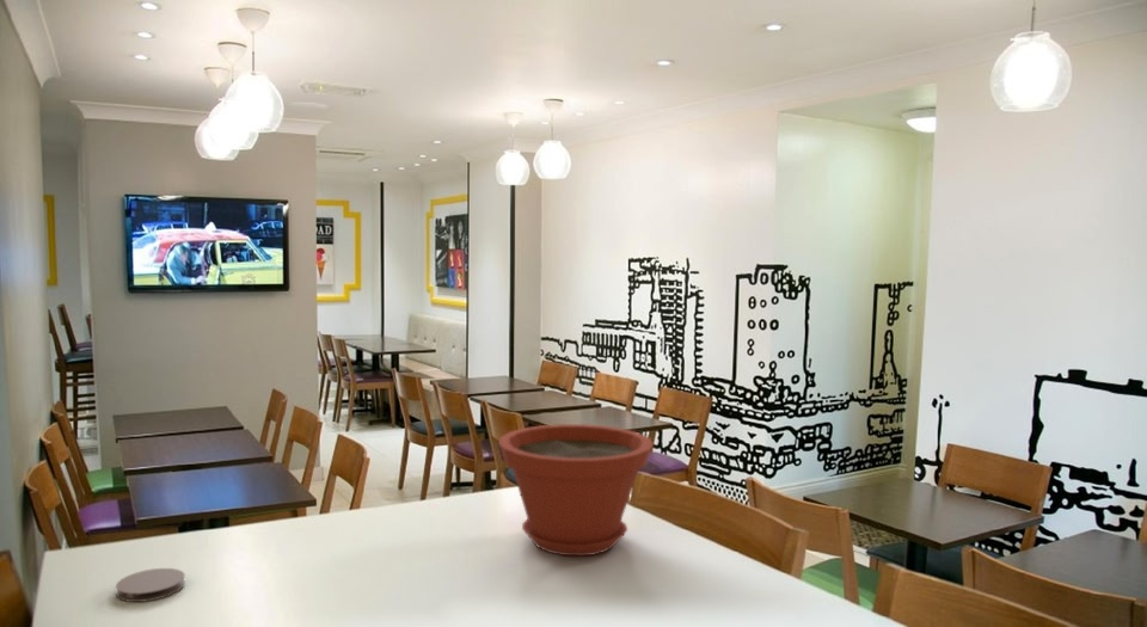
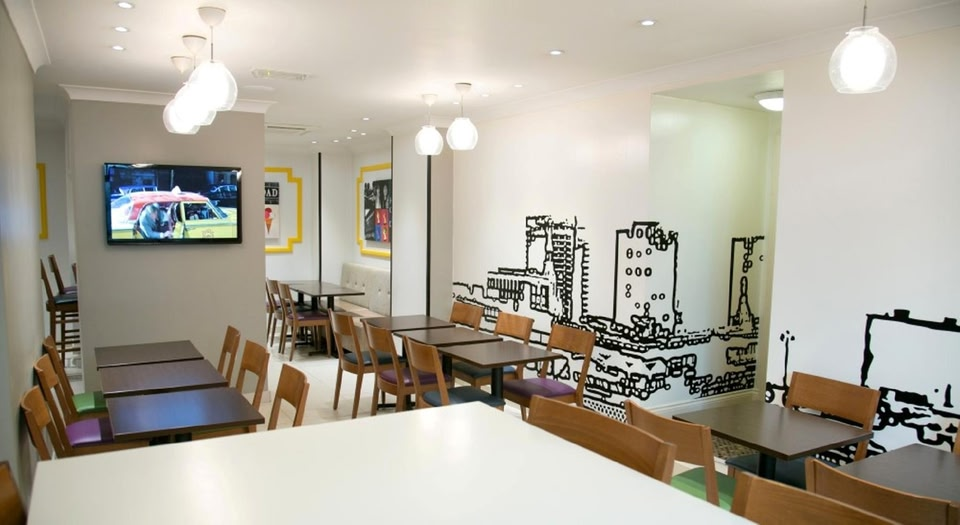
- coaster [115,567,186,603]
- plant pot [497,423,655,557]
